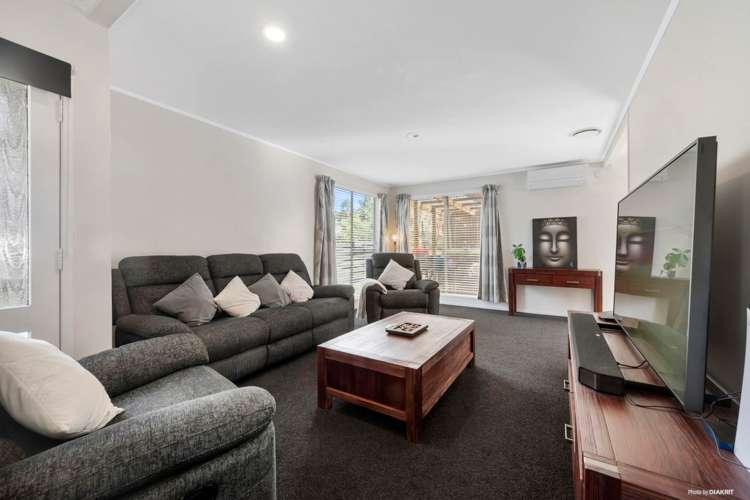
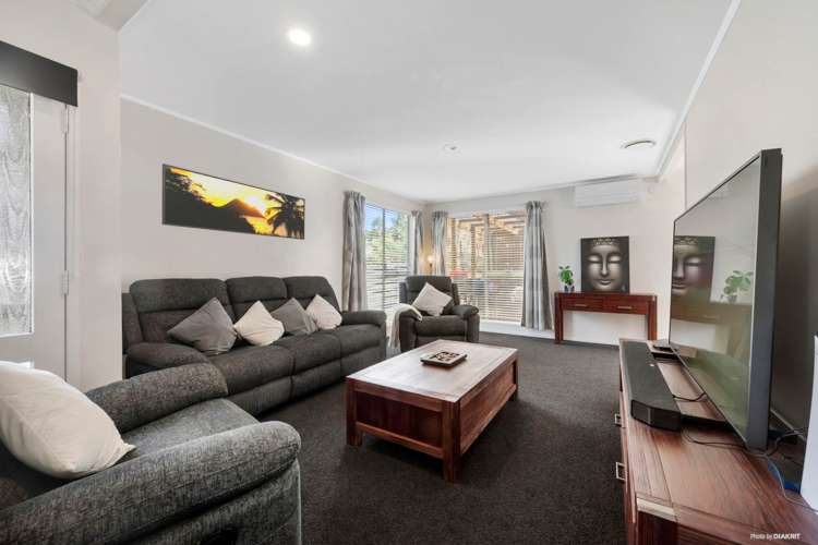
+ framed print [160,162,306,241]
